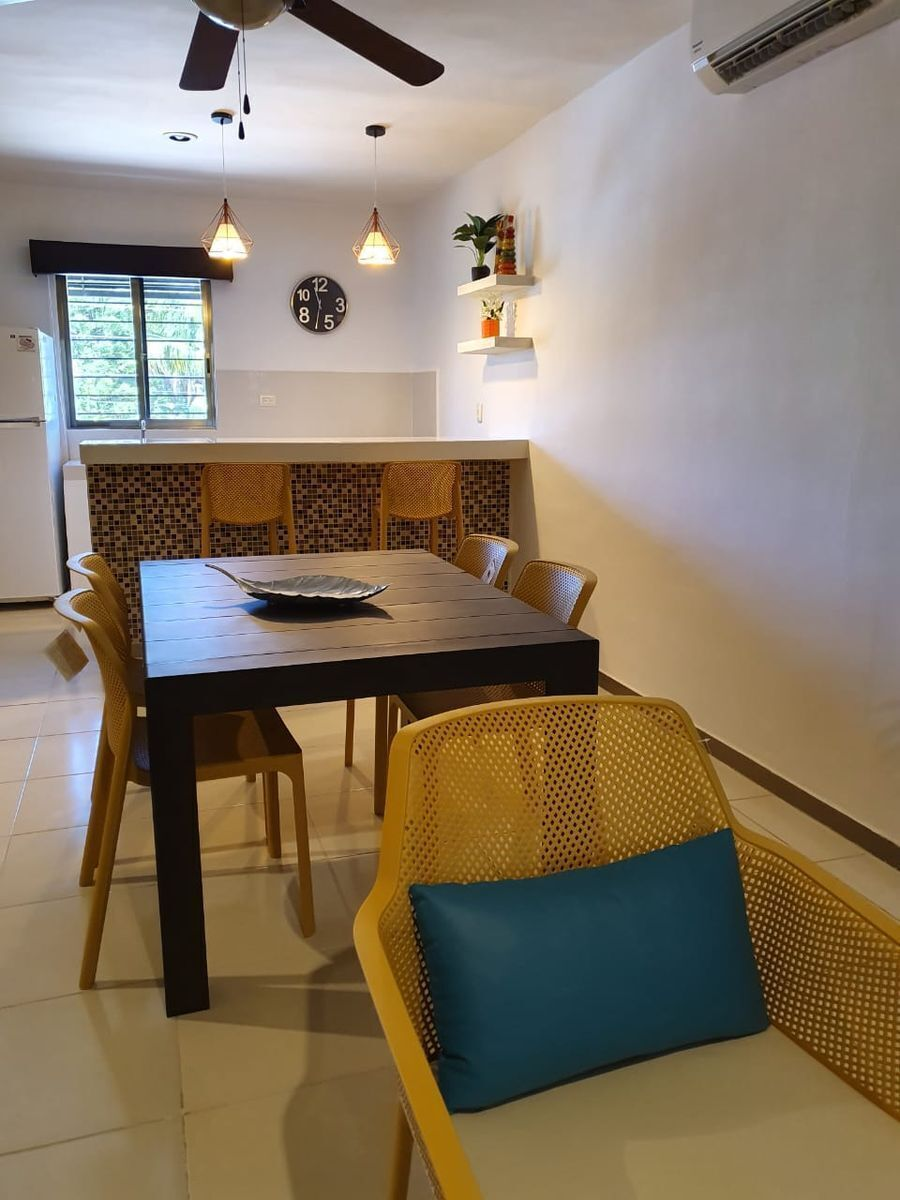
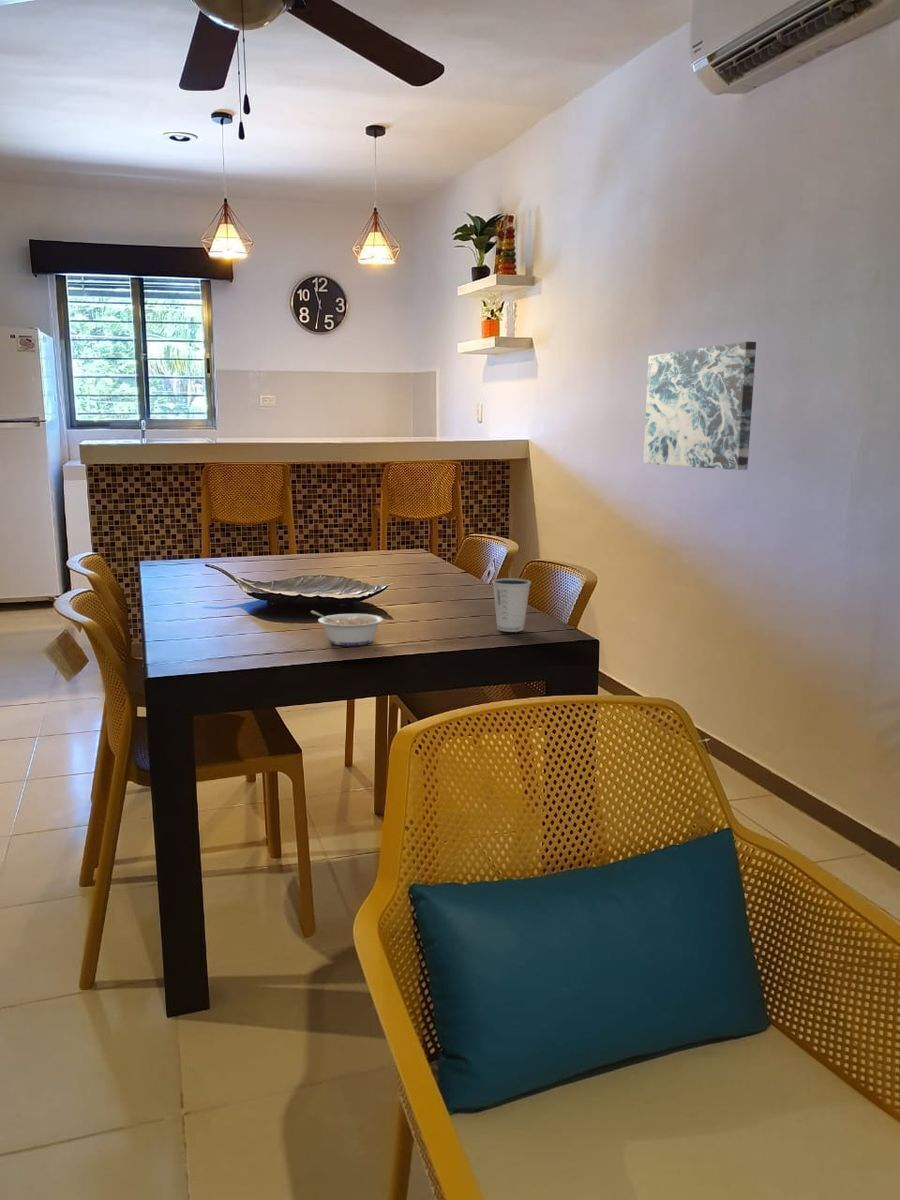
+ dixie cup [491,577,532,633]
+ wall art [643,340,757,471]
+ legume [310,610,384,646]
